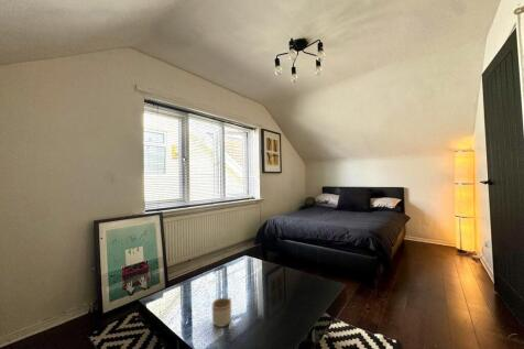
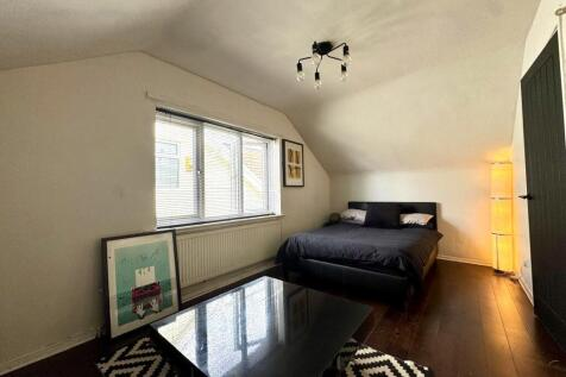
- mug [211,297,232,328]
